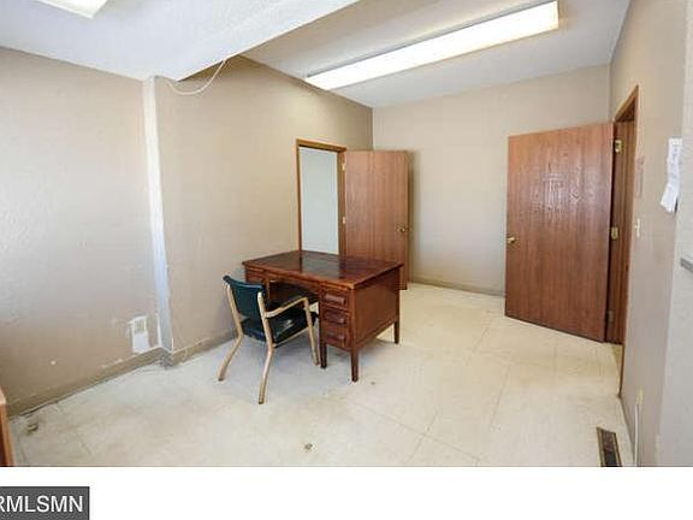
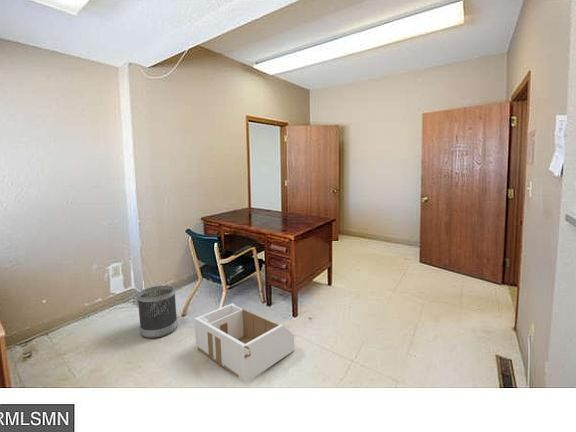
+ storage bin [193,302,295,384]
+ wastebasket [136,285,179,339]
